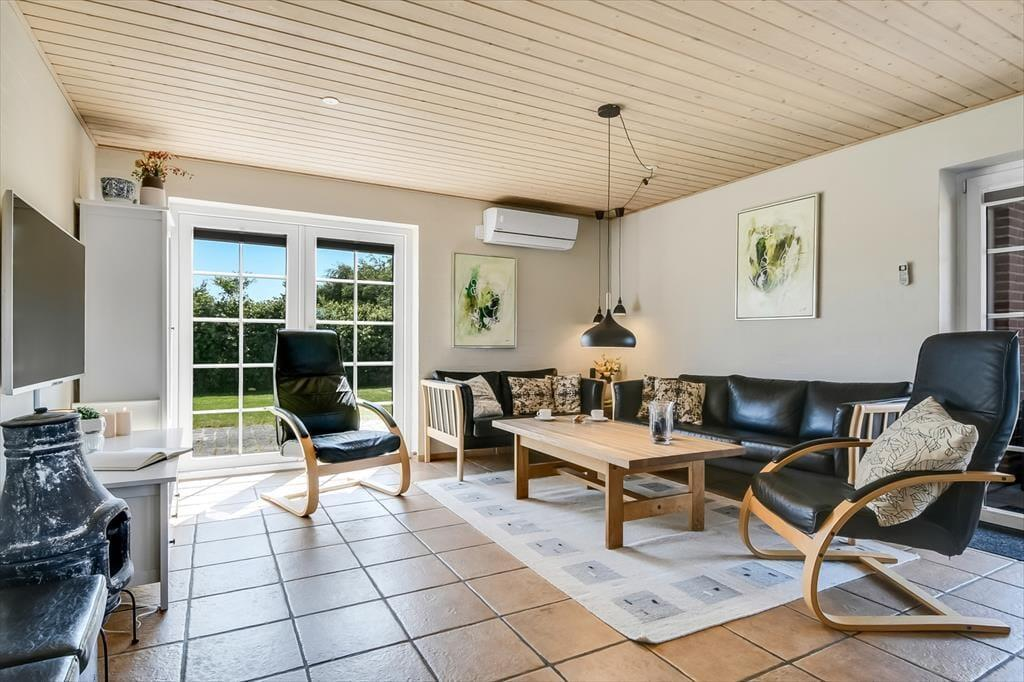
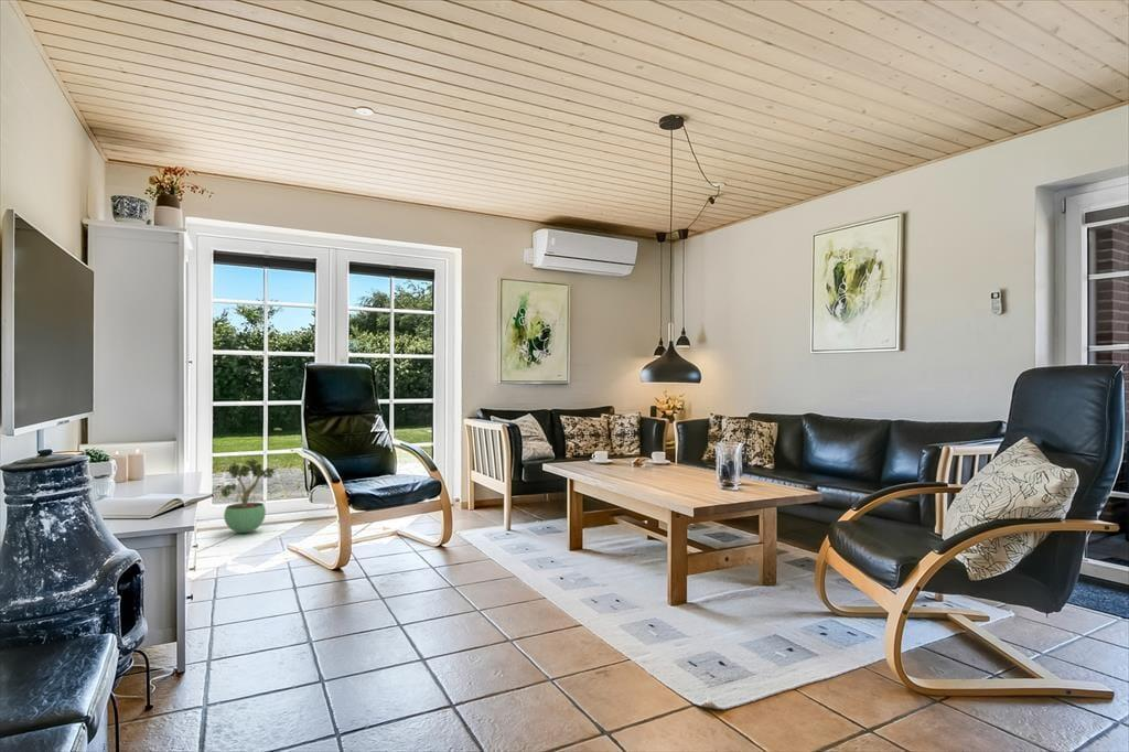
+ potted plant [219,458,275,534]
